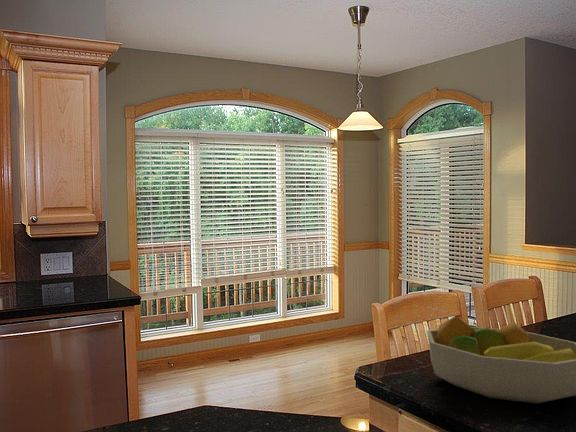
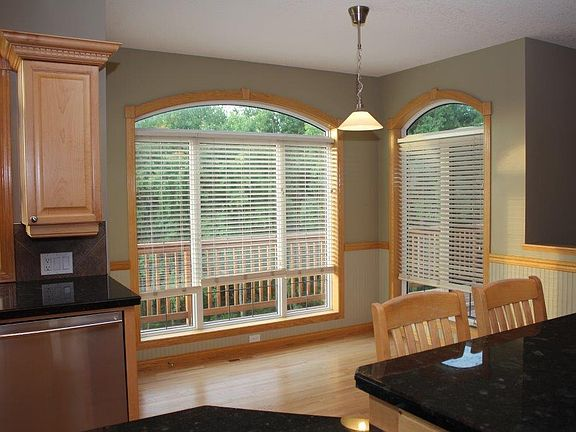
- fruit bowl [426,315,576,405]
